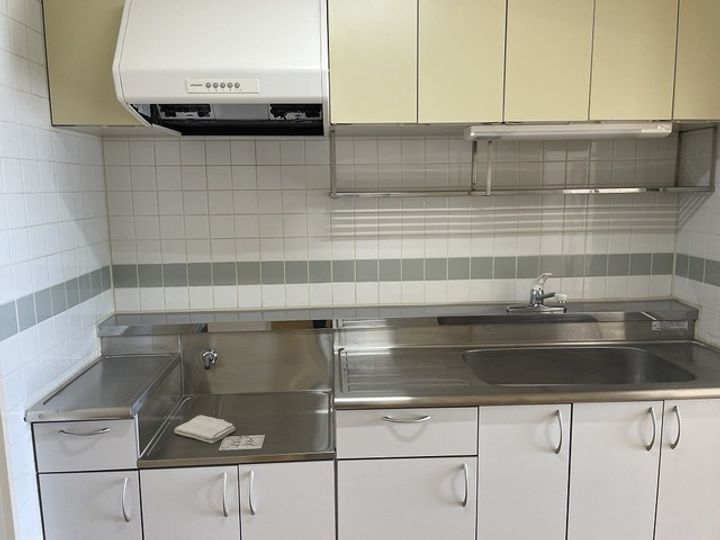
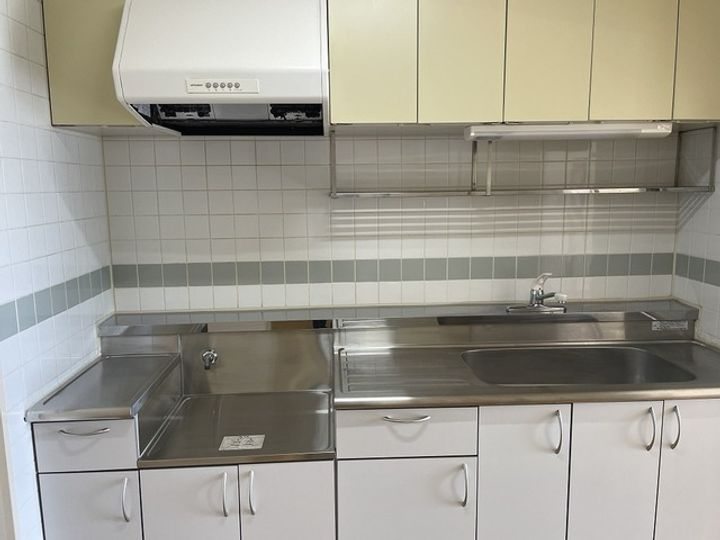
- washcloth [173,414,236,444]
